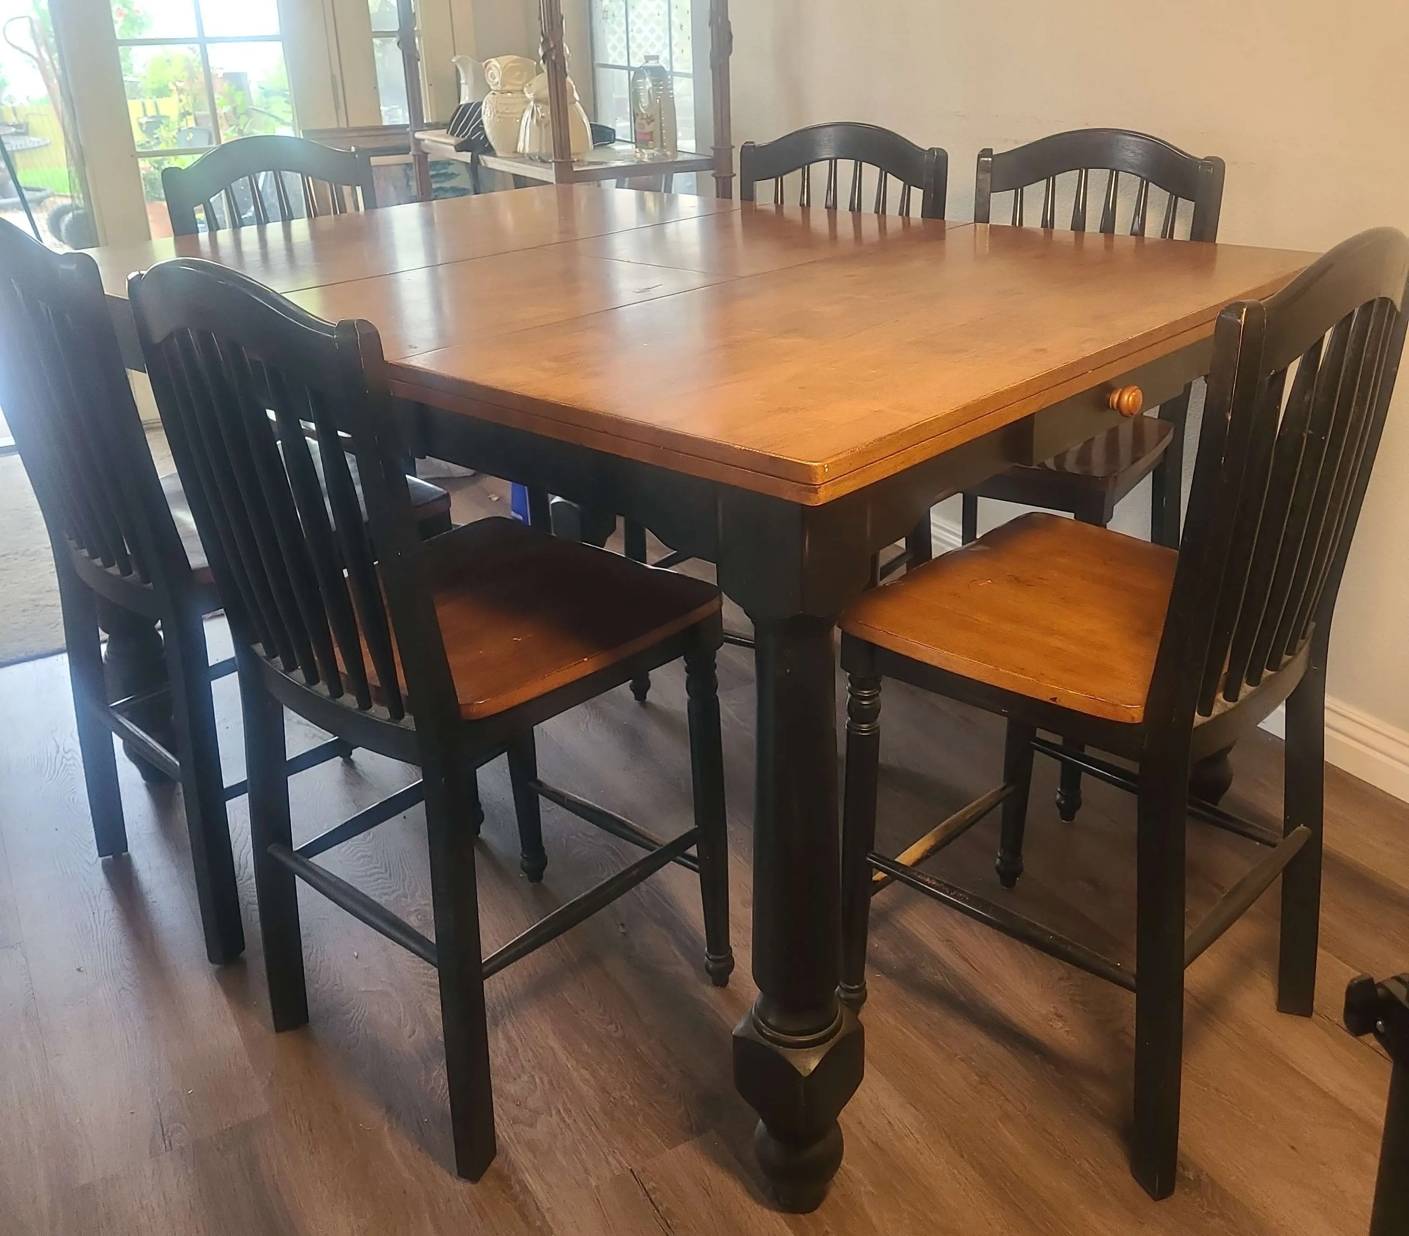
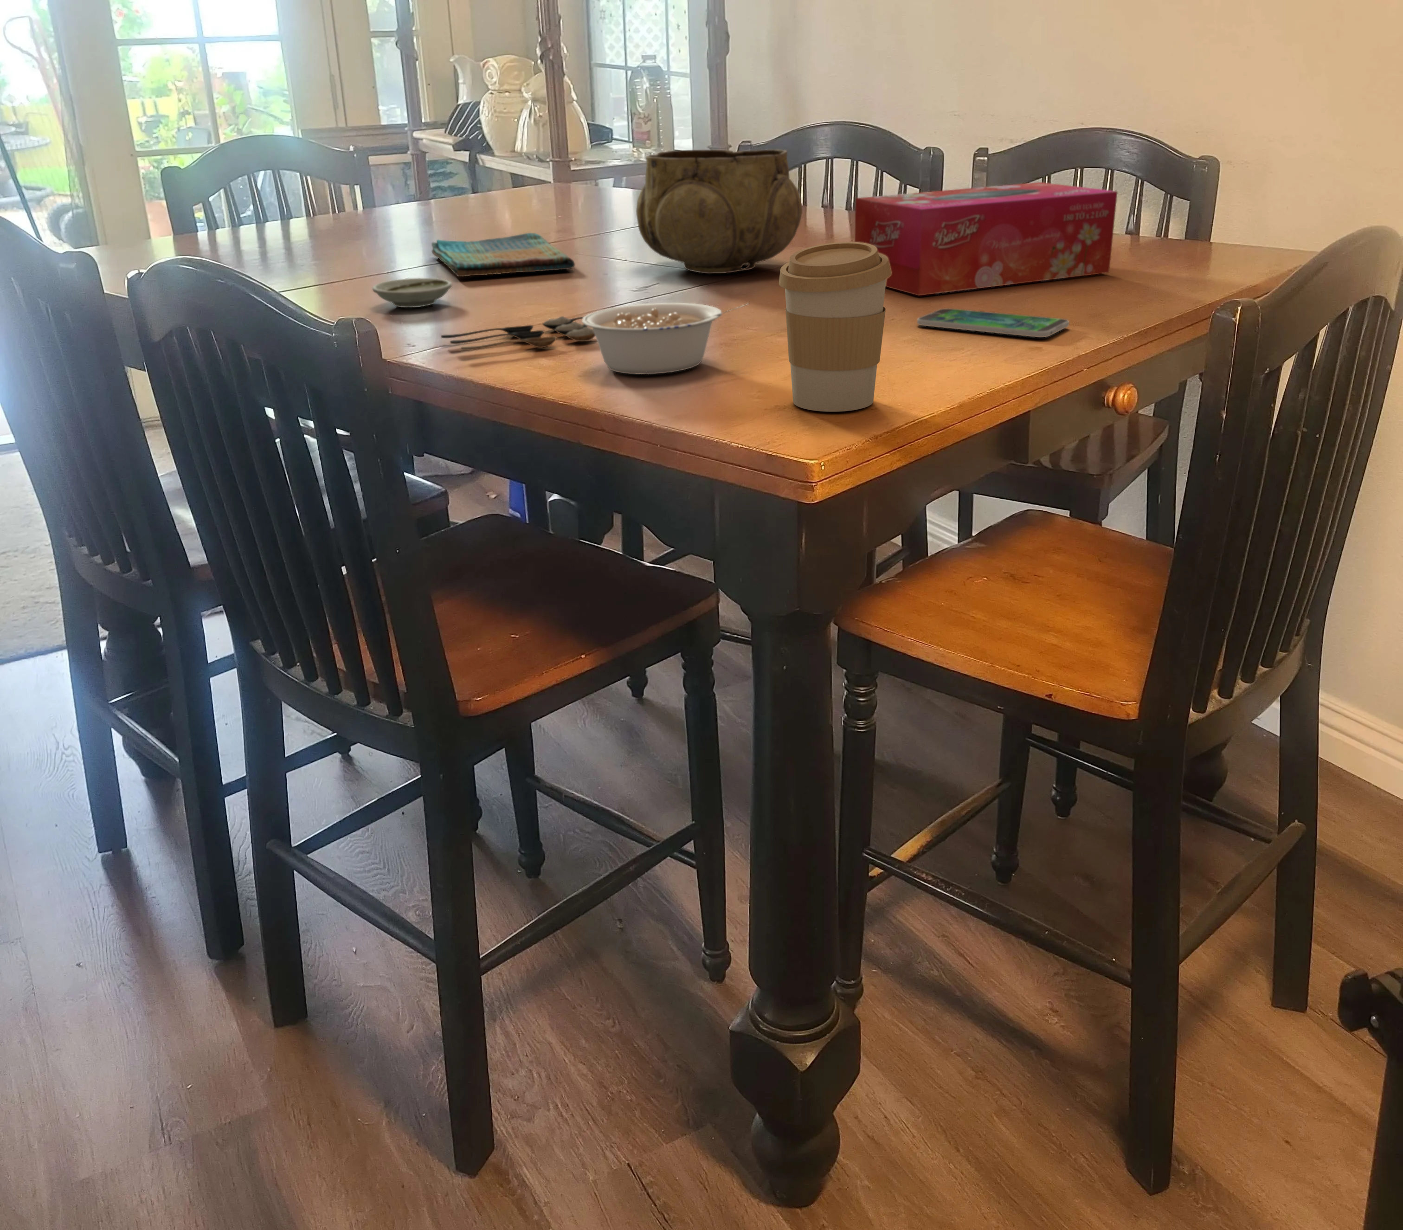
+ smartphone [916,308,1070,338]
+ coffee cup [779,242,891,412]
+ saucer [372,278,452,308]
+ decorative bowl [636,149,803,274]
+ dish towel [431,233,575,277]
+ tissue box [854,181,1118,296]
+ spoon [440,315,595,351]
+ legume [581,303,749,375]
